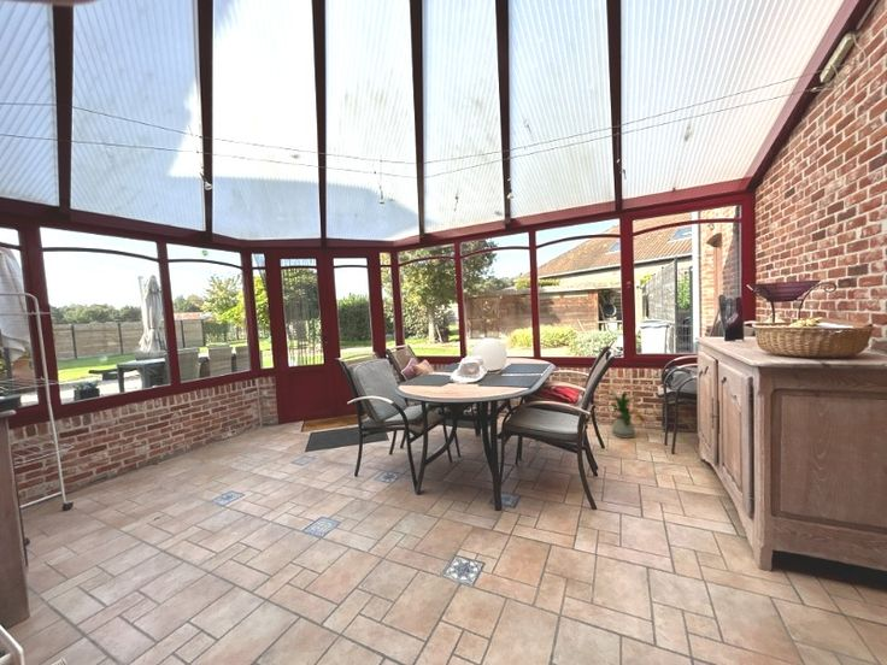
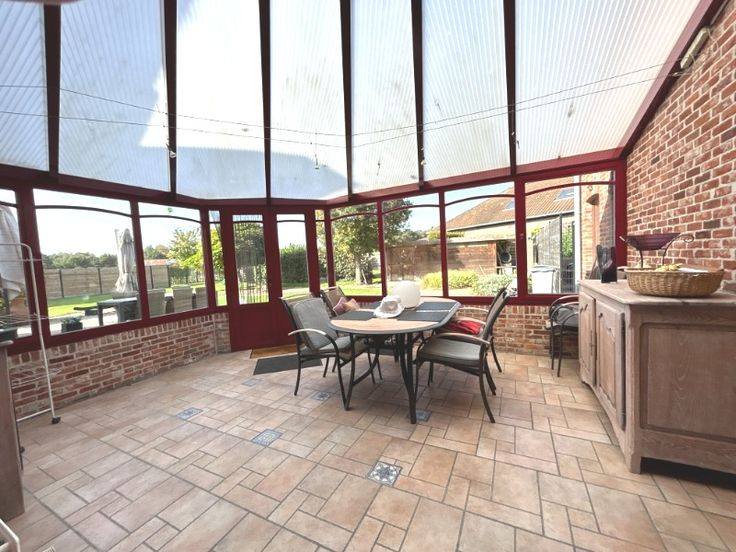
- house plant [600,390,647,440]
